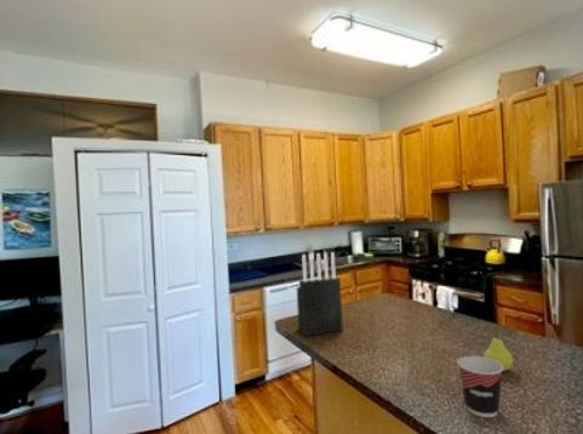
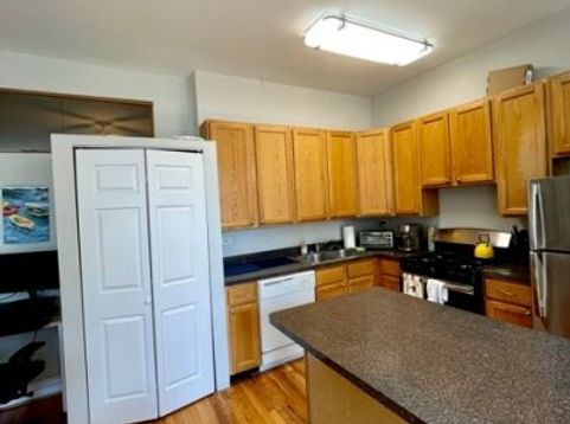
- knife block [296,251,344,337]
- cup [456,355,503,418]
- fruit [482,332,514,372]
